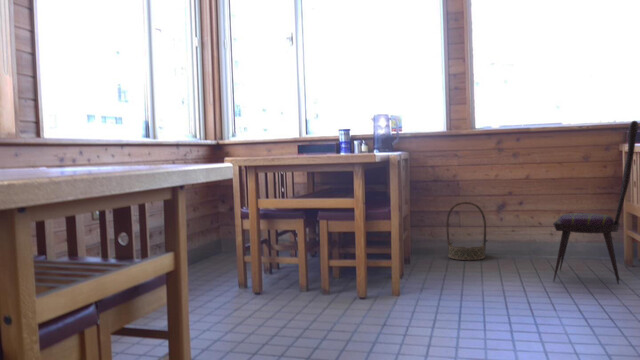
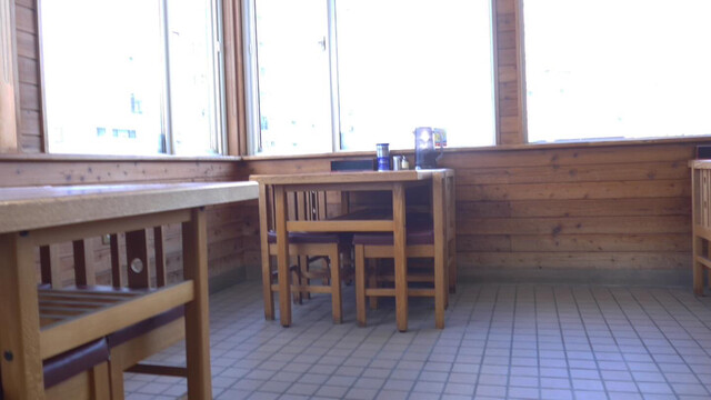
- basket [445,201,487,261]
- dining chair [552,120,640,285]
